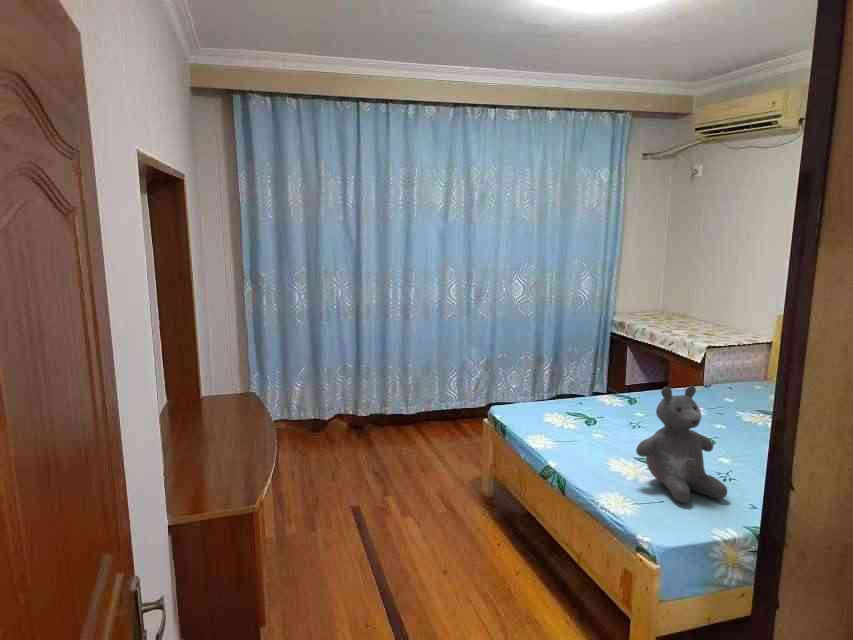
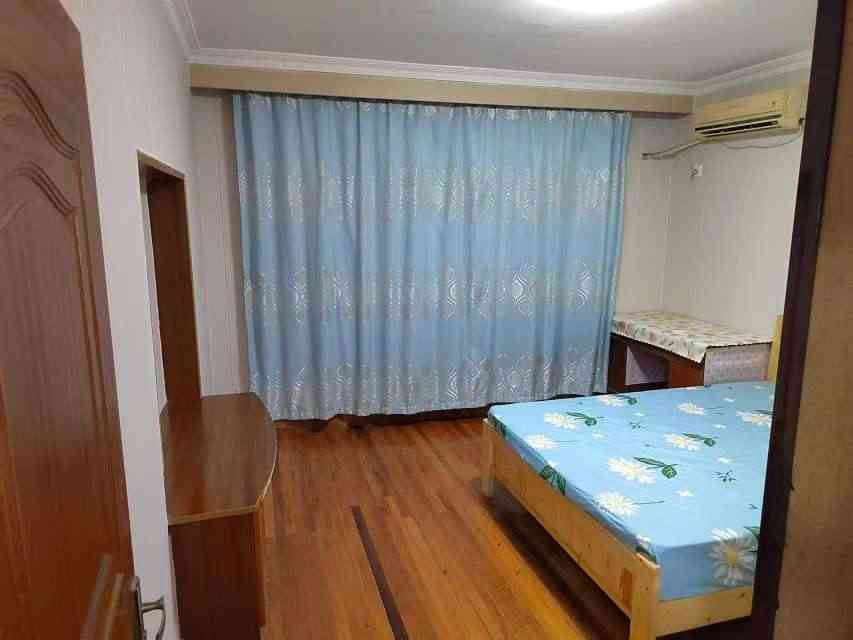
- teddy bear [635,385,728,504]
